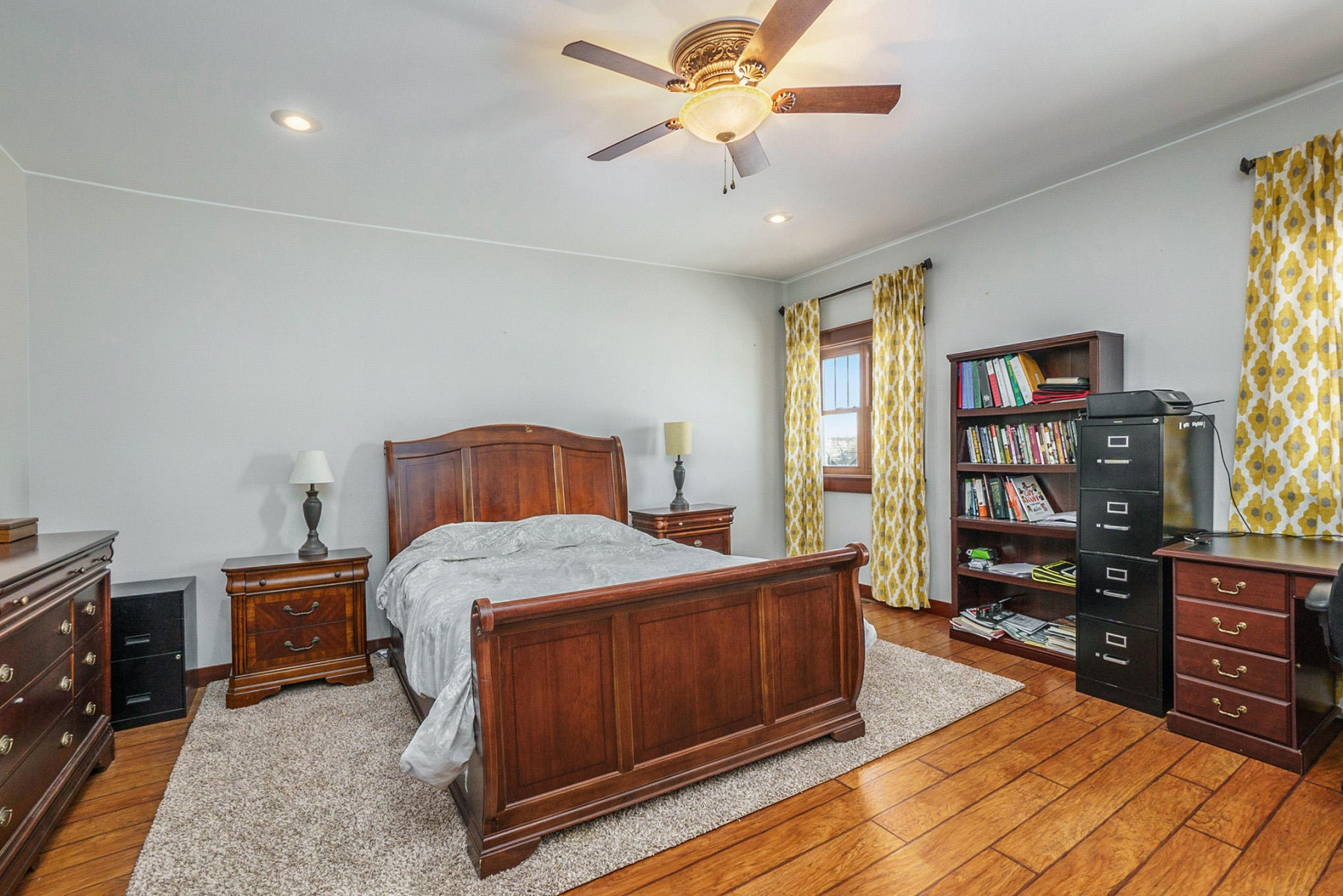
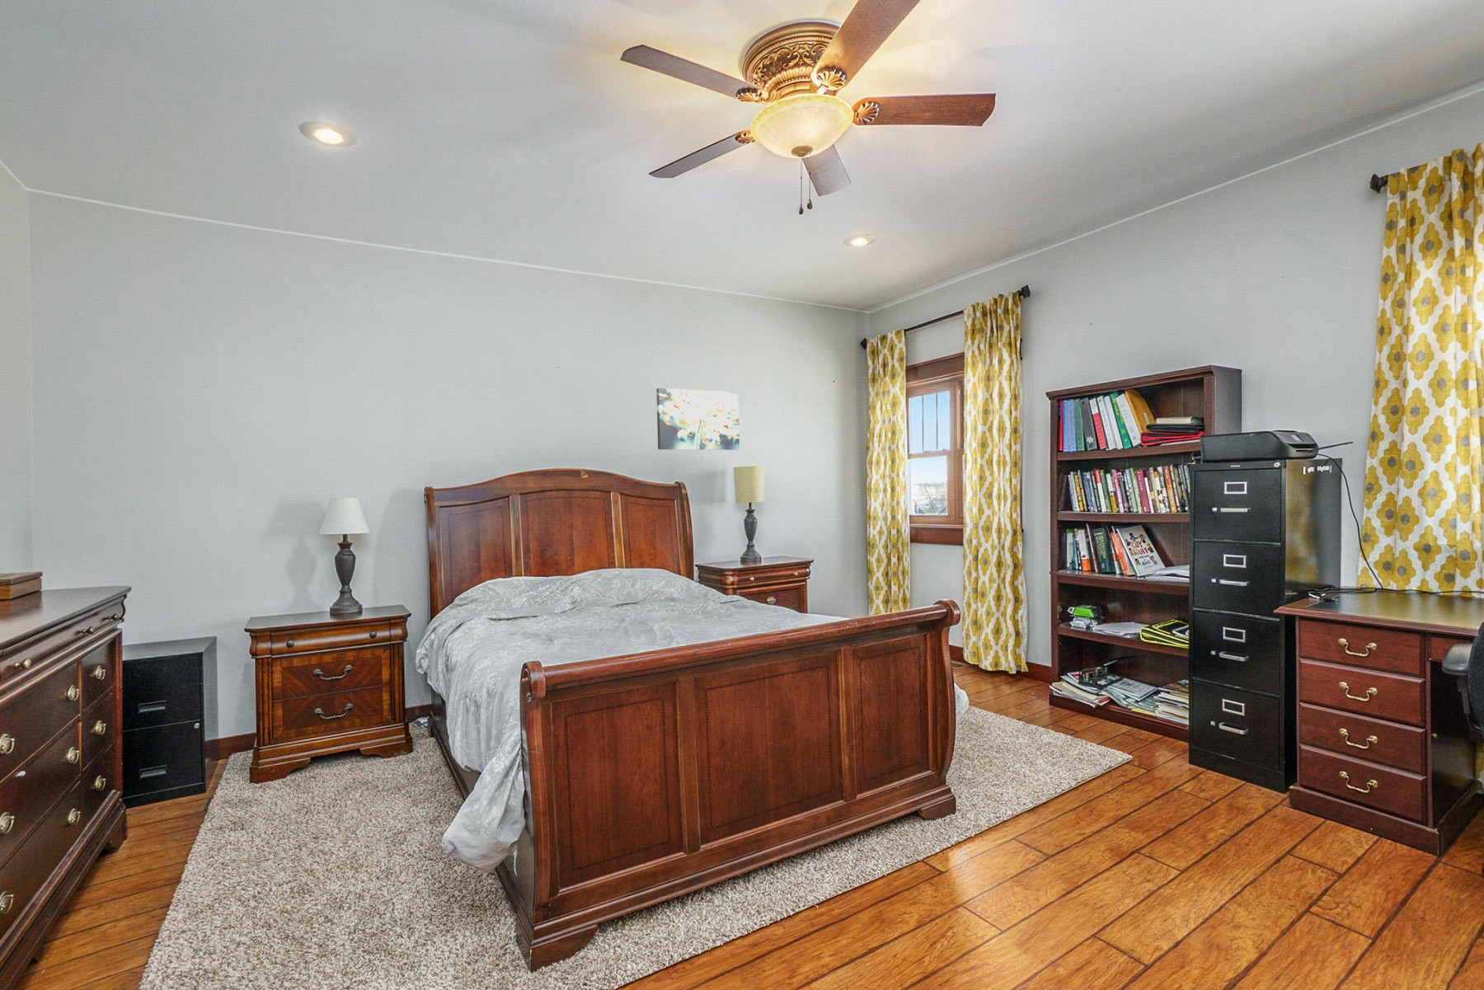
+ wall art [655,388,740,451]
